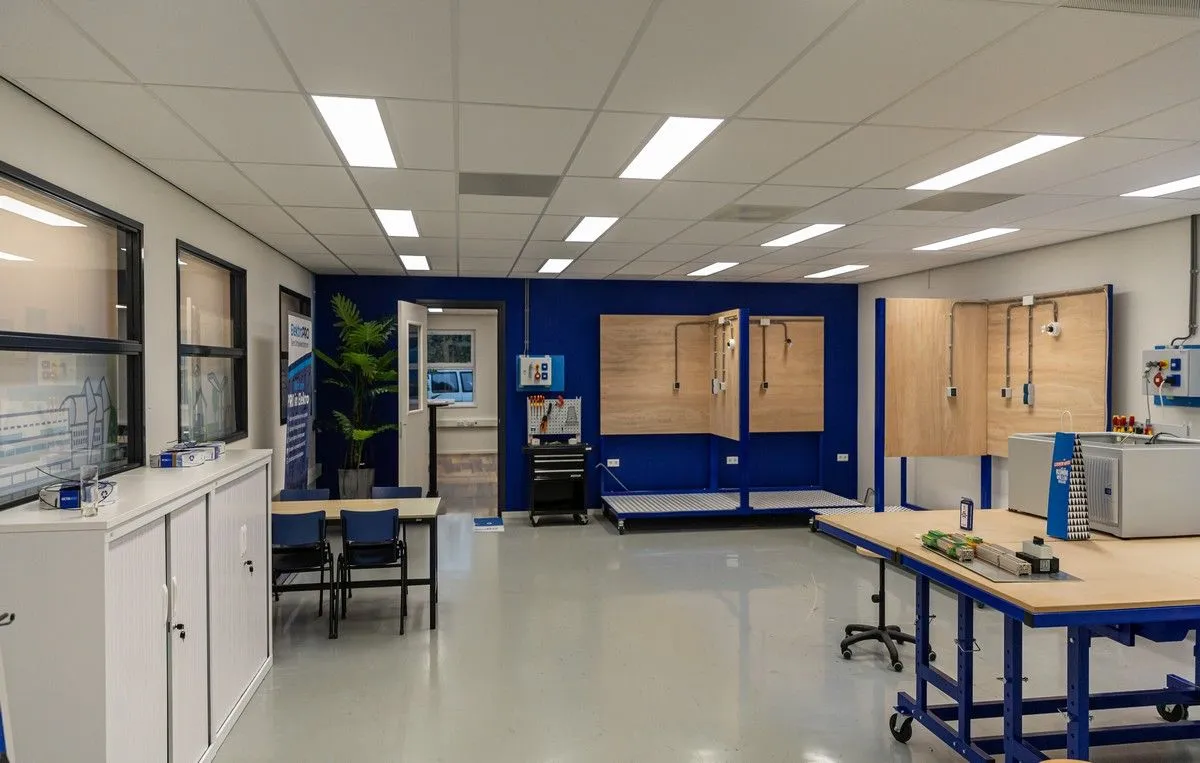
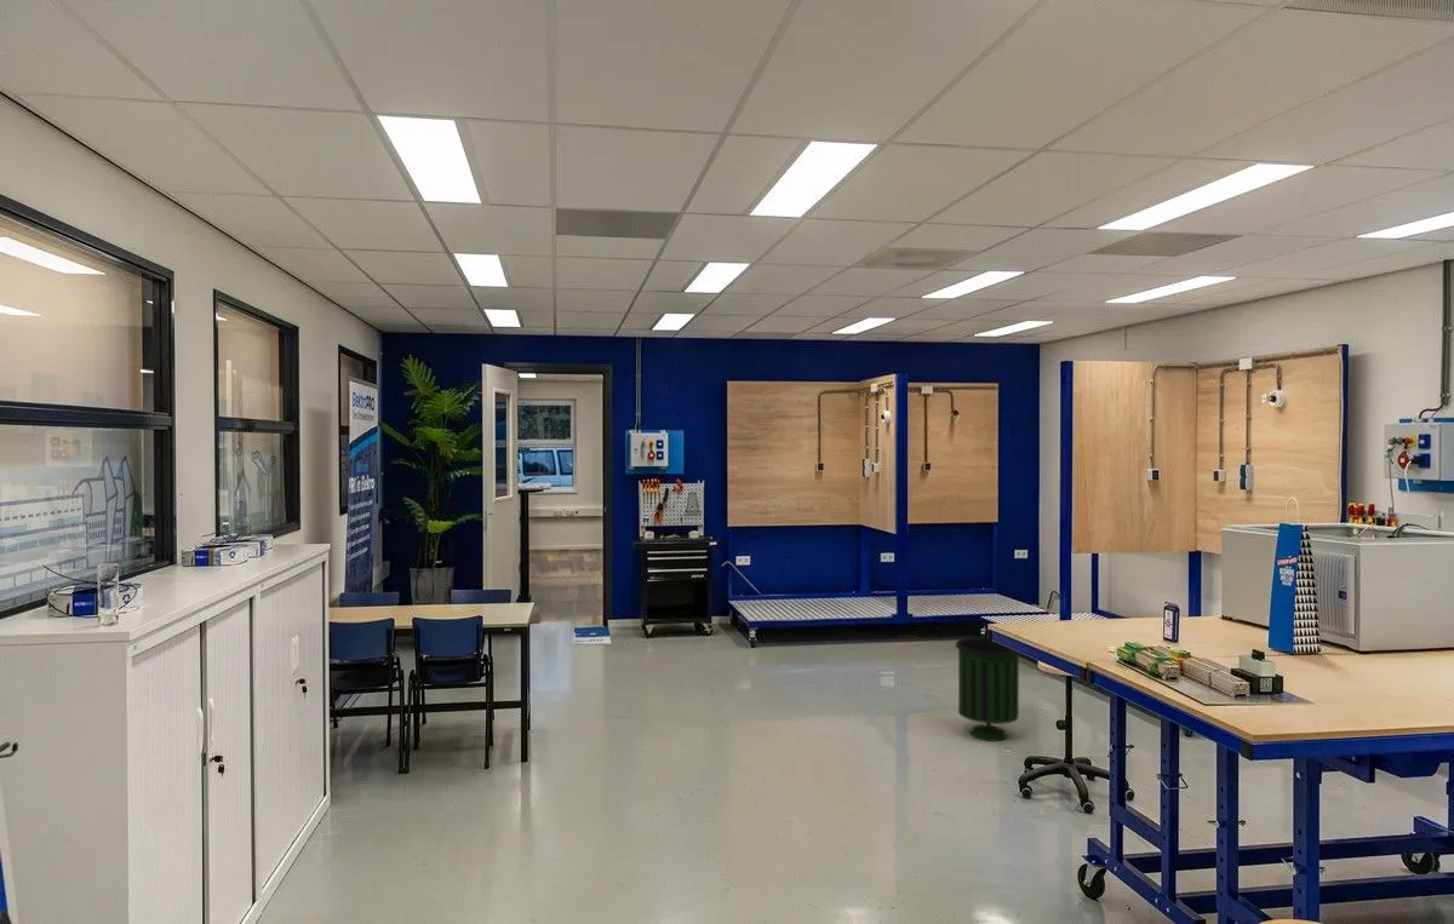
+ trash can [954,636,1020,742]
